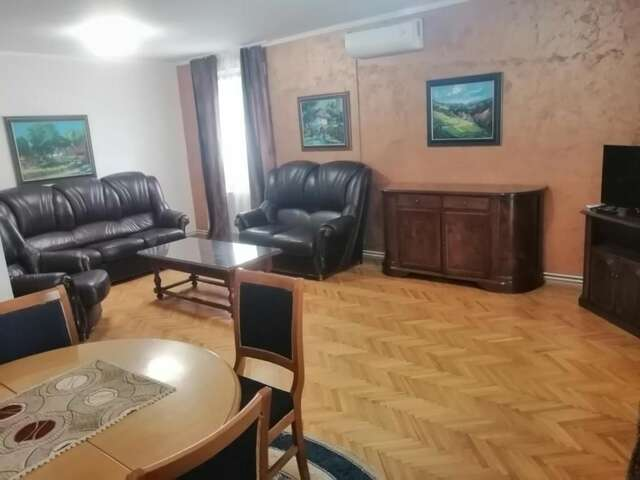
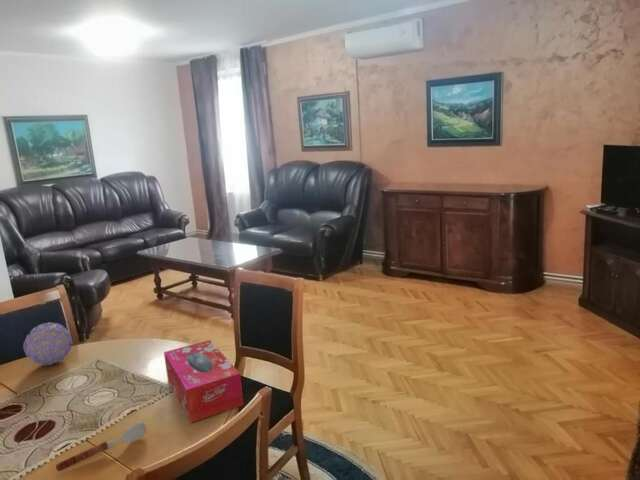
+ soupspoon [55,422,147,472]
+ decorative ball [22,322,74,366]
+ tissue box [163,339,244,424]
